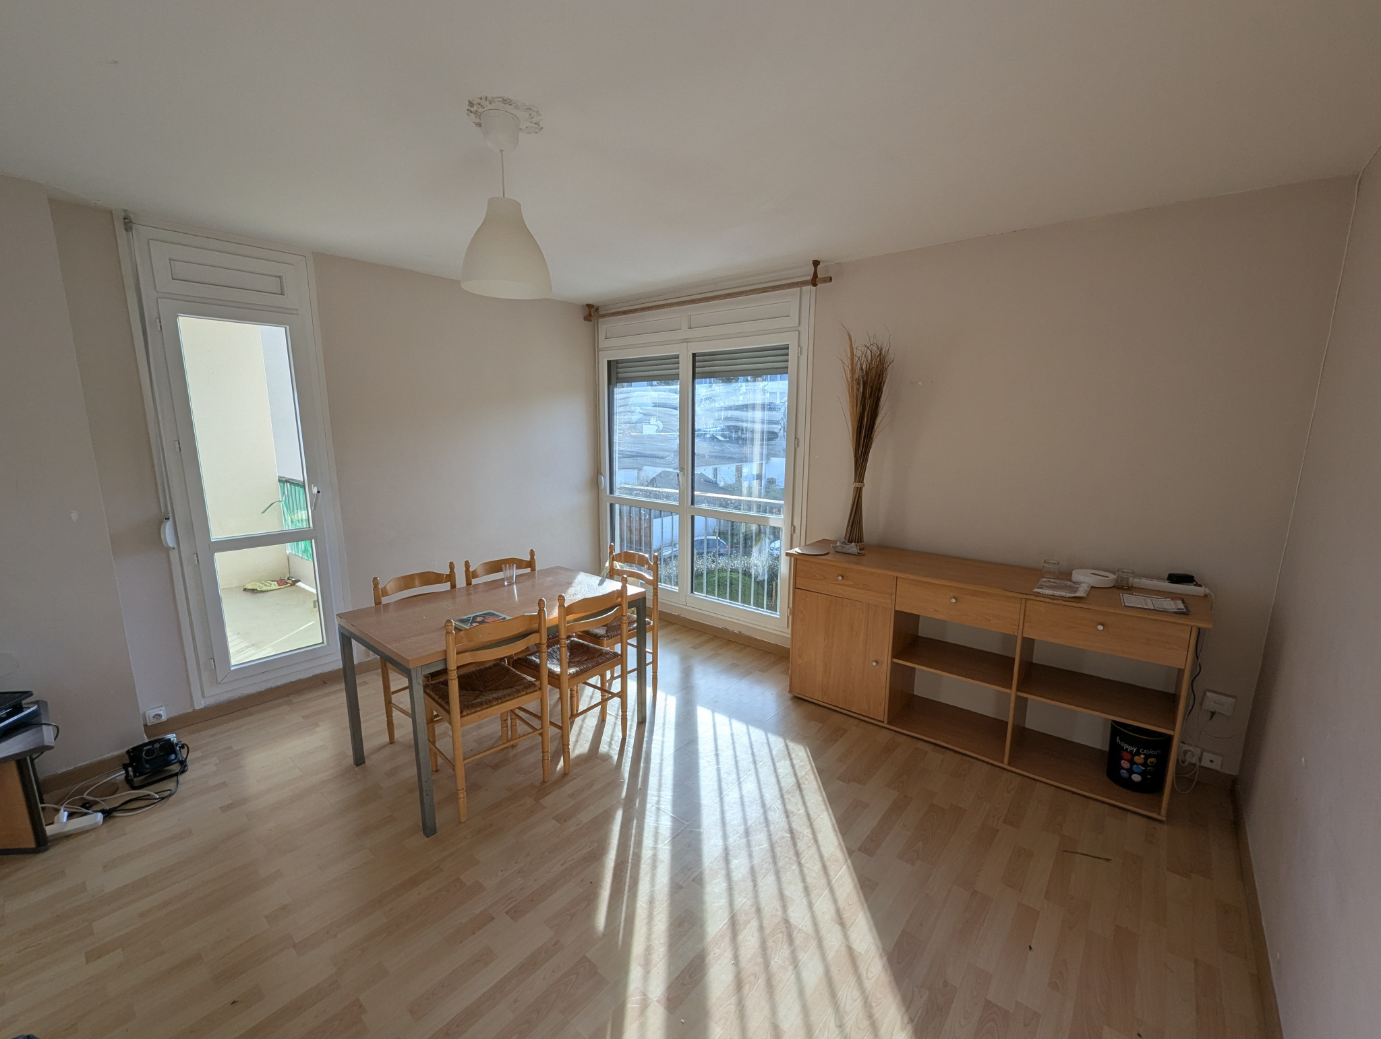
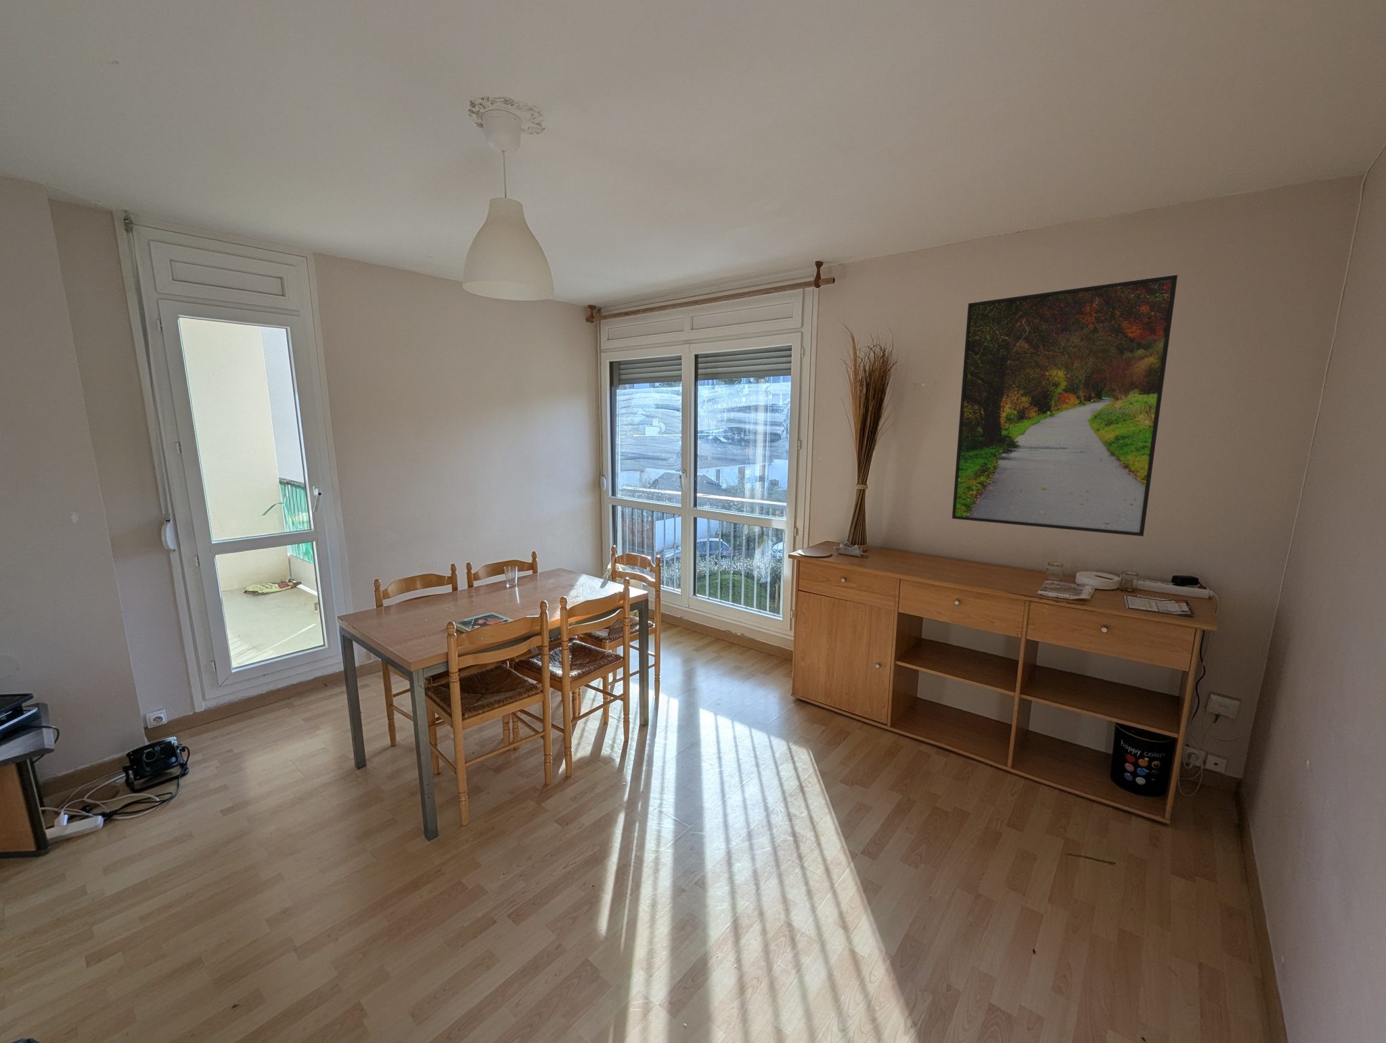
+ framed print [951,274,1178,537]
